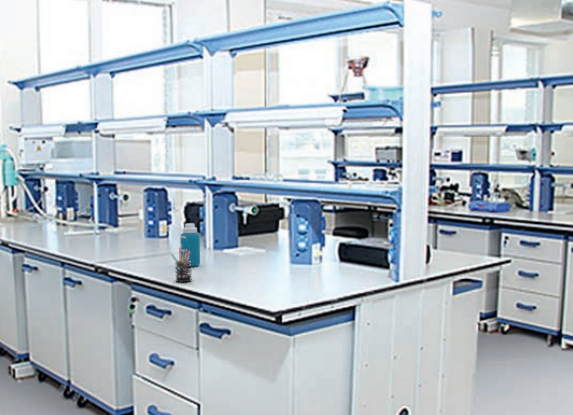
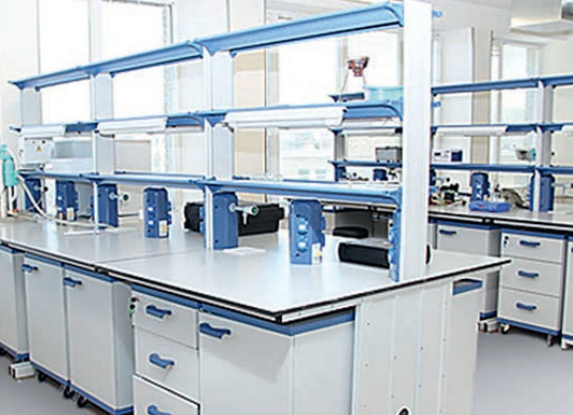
- bottle [179,222,201,267]
- pen holder [170,246,193,283]
